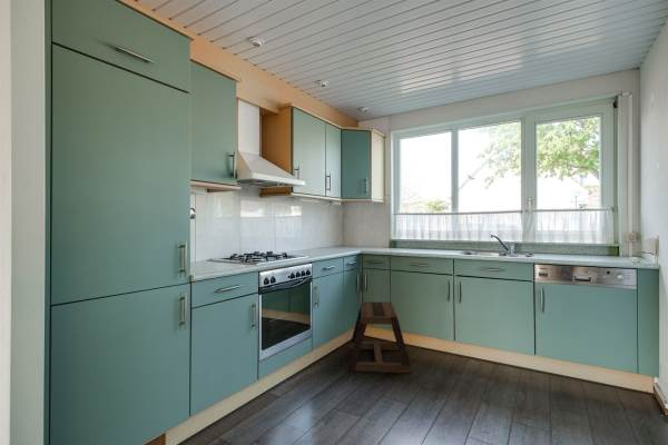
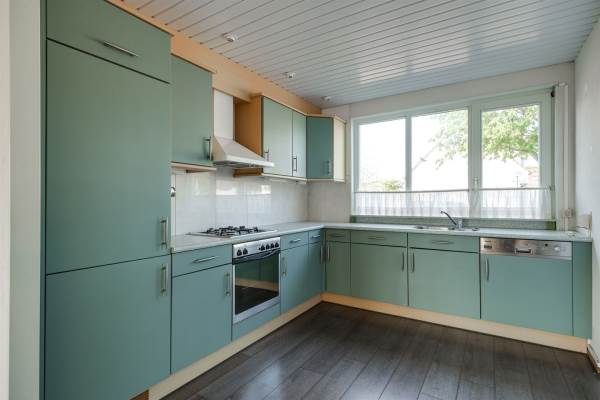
- stool [346,300,413,374]
